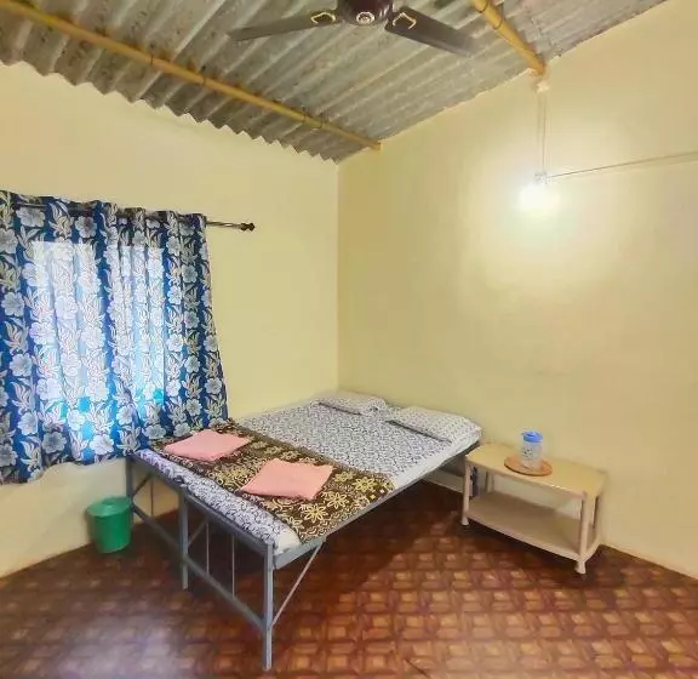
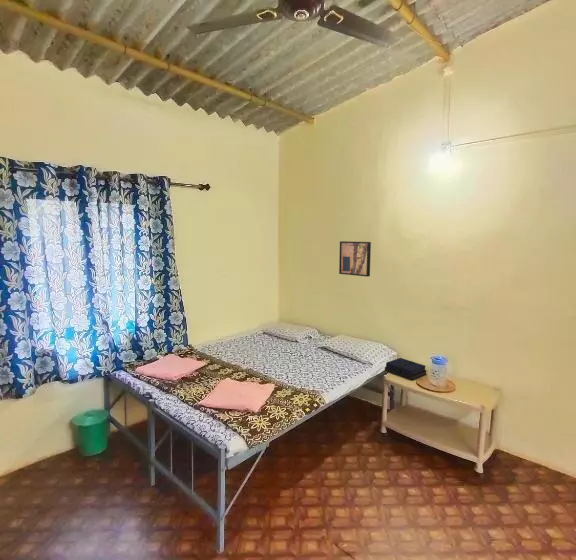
+ wall art [338,240,372,278]
+ book [384,357,428,381]
